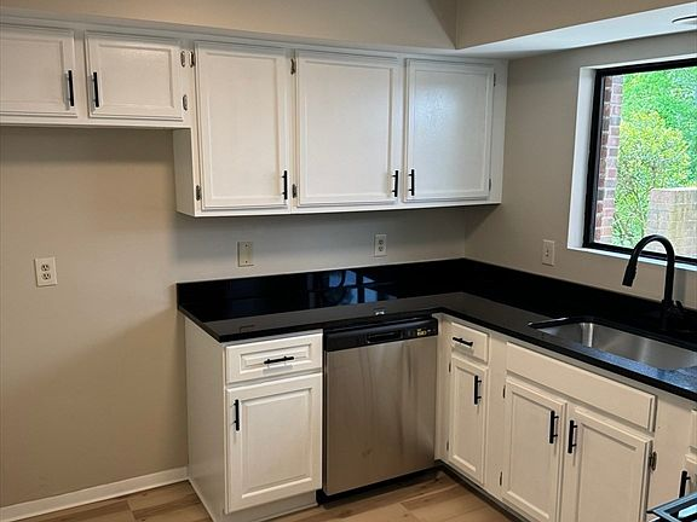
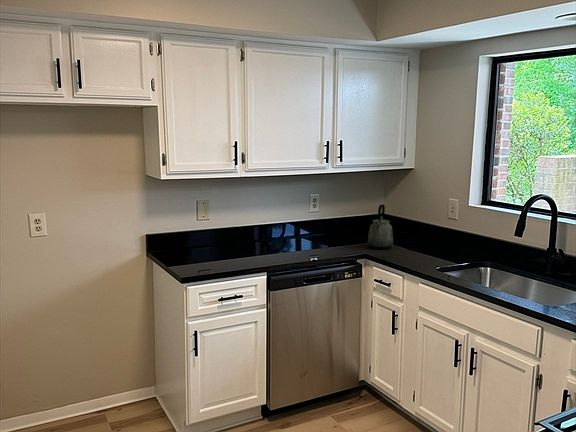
+ kettle [367,203,394,250]
